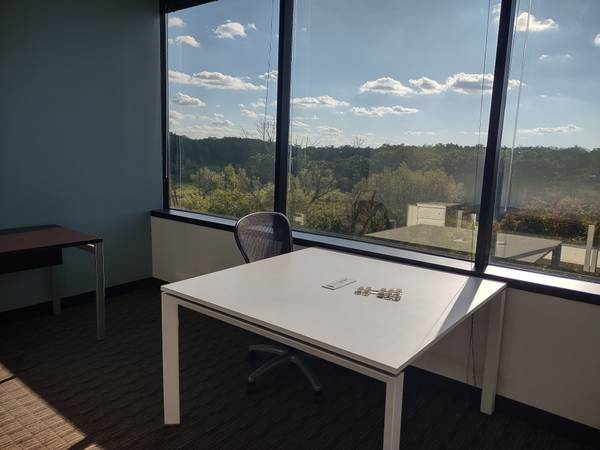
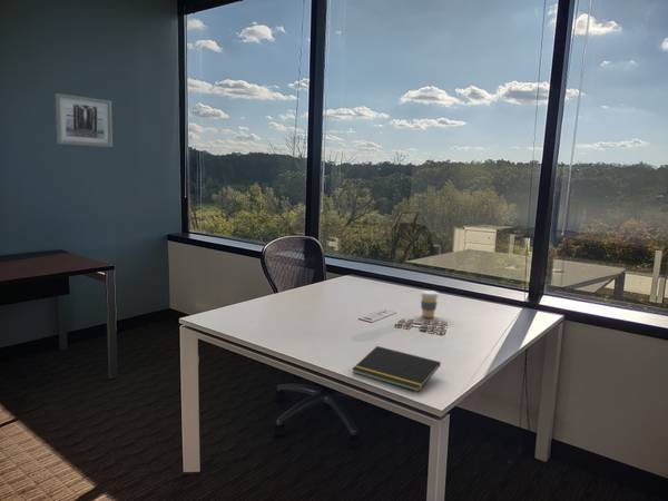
+ wall art [55,92,114,148]
+ coffee cup [419,289,440,320]
+ notepad [351,345,442,393]
